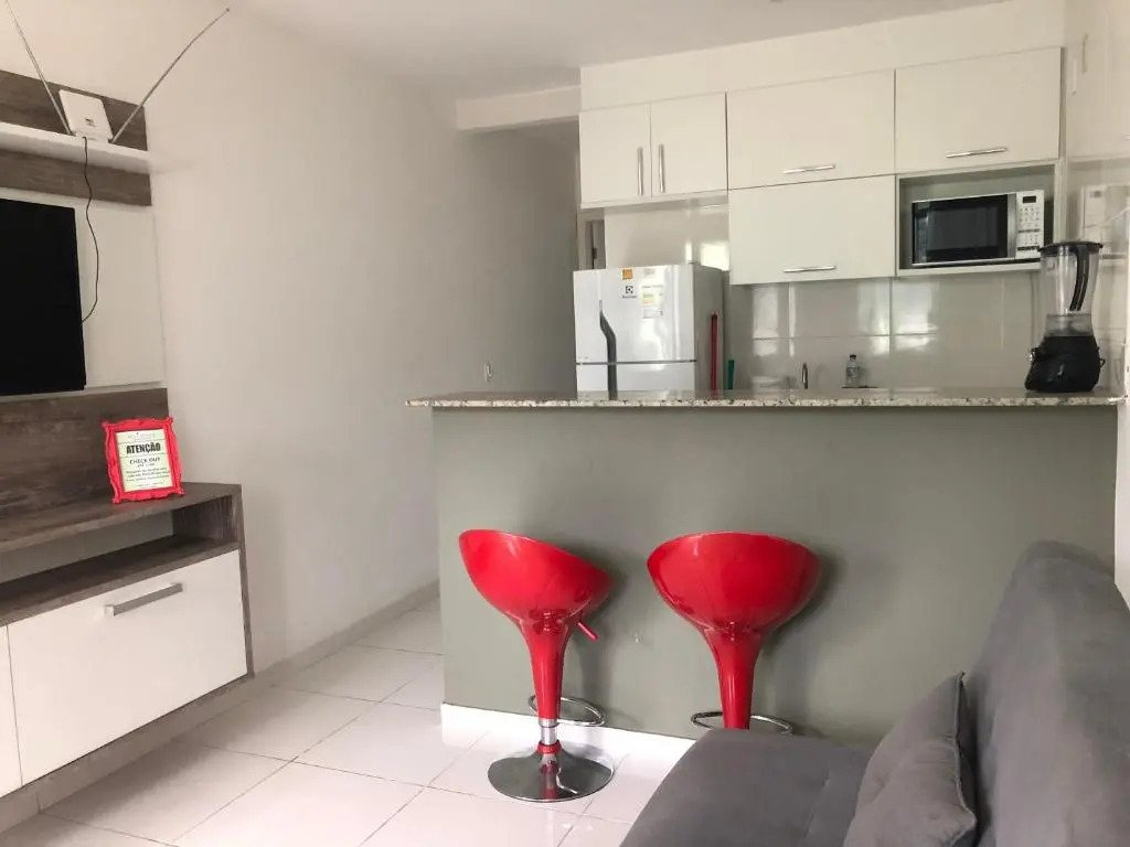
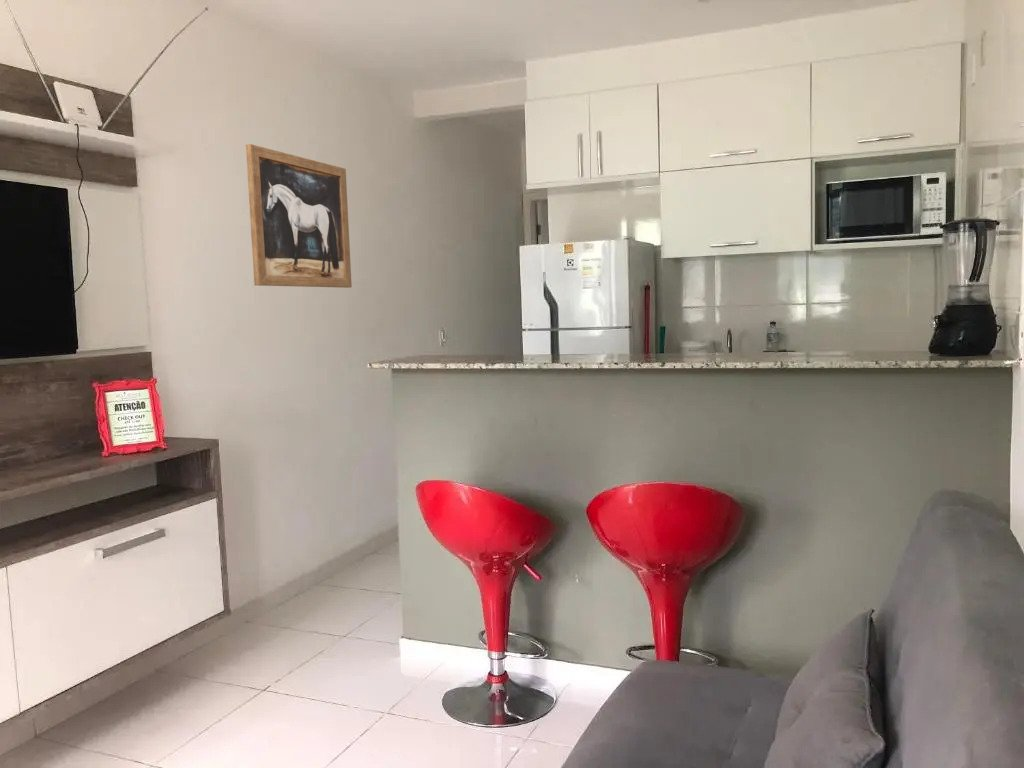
+ wall art [245,143,353,289]
